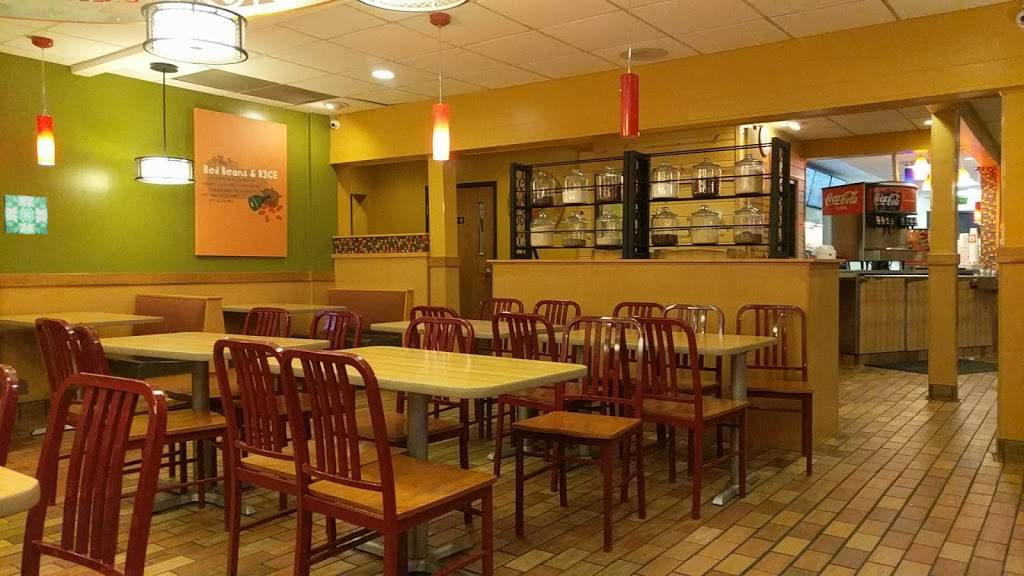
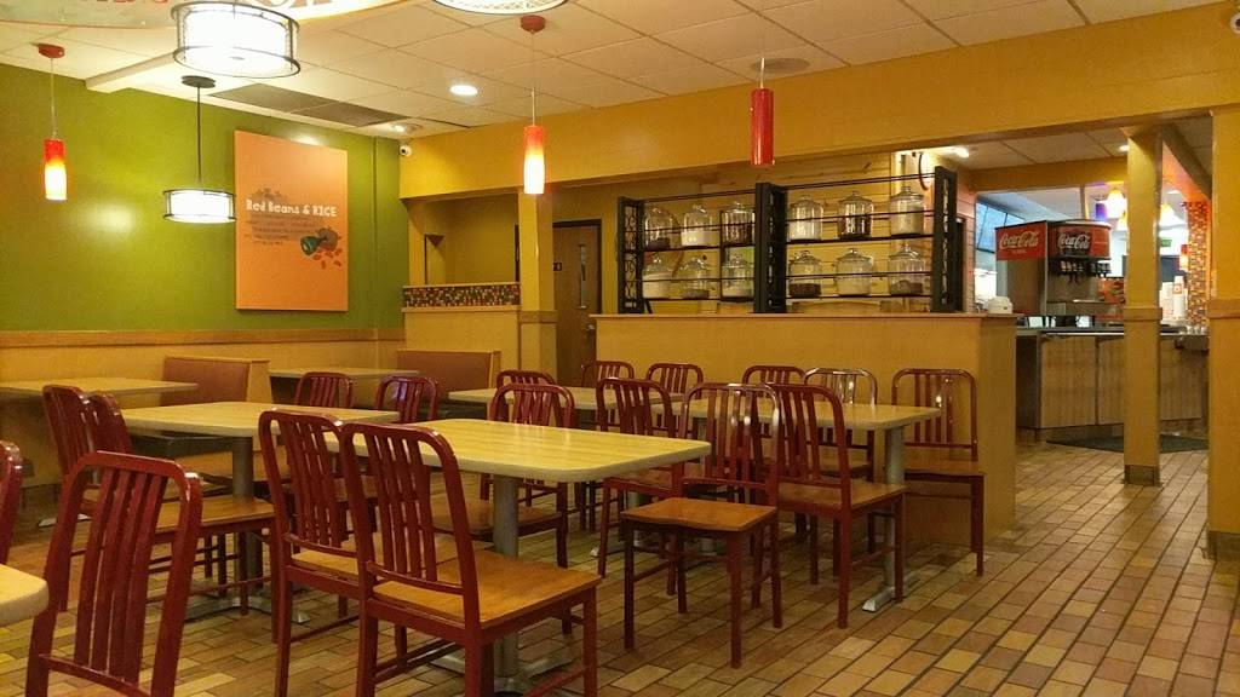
- wall art [3,194,49,236]
